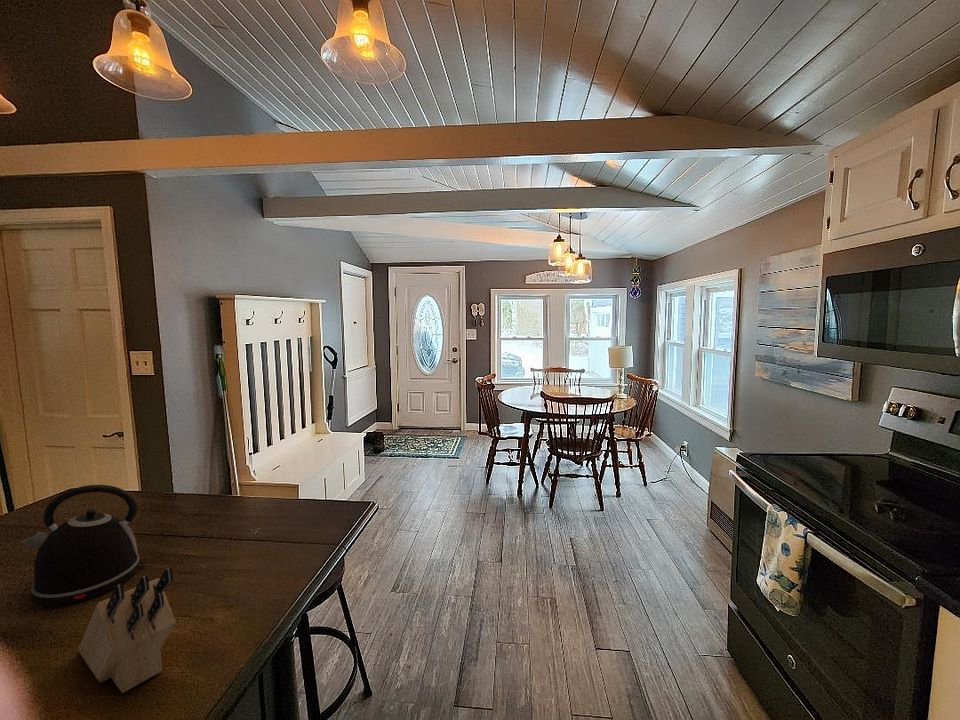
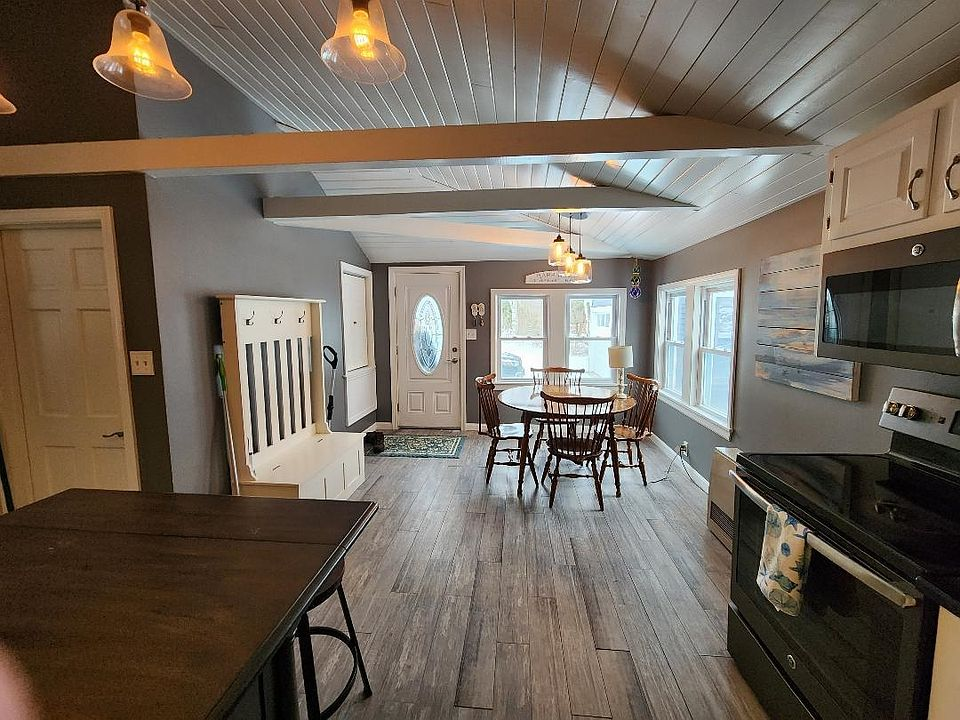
- kettle [20,484,148,606]
- knife block [77,567,177,694]
